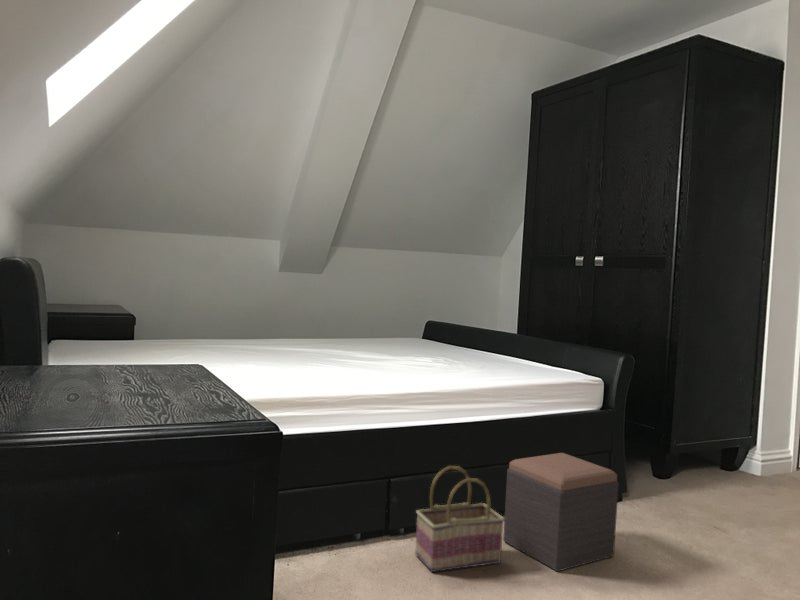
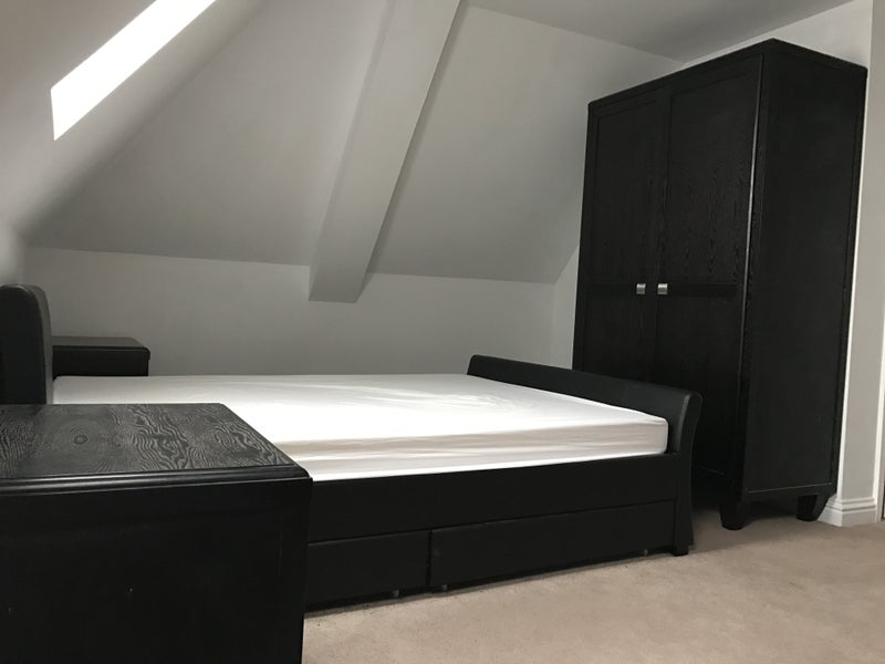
- basket [414,465,505,573]
- footstool [502,452,620,573]
